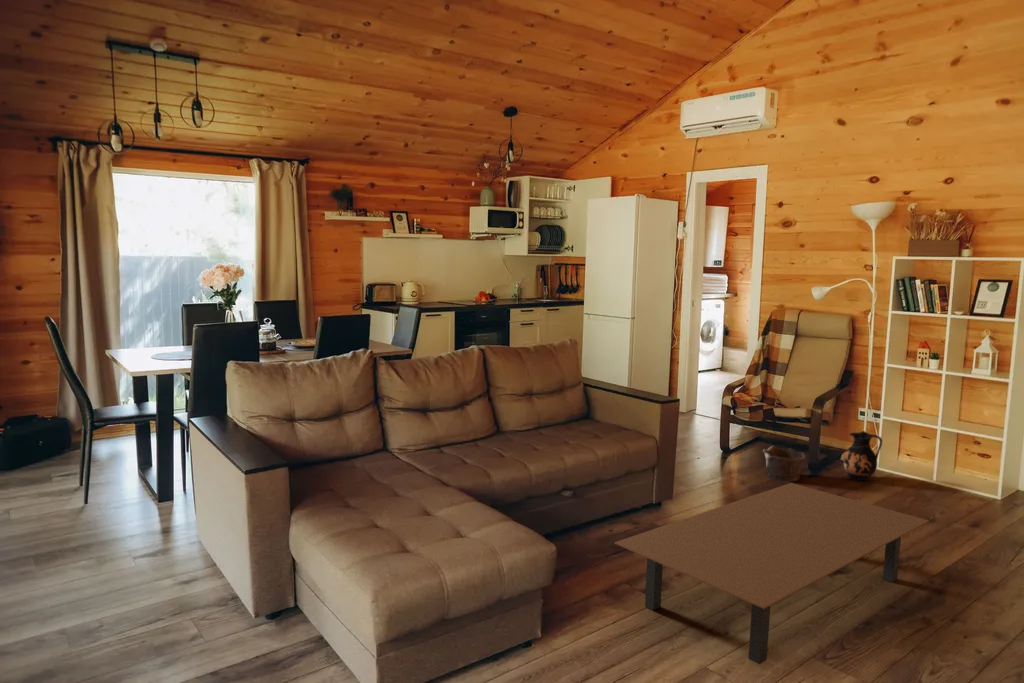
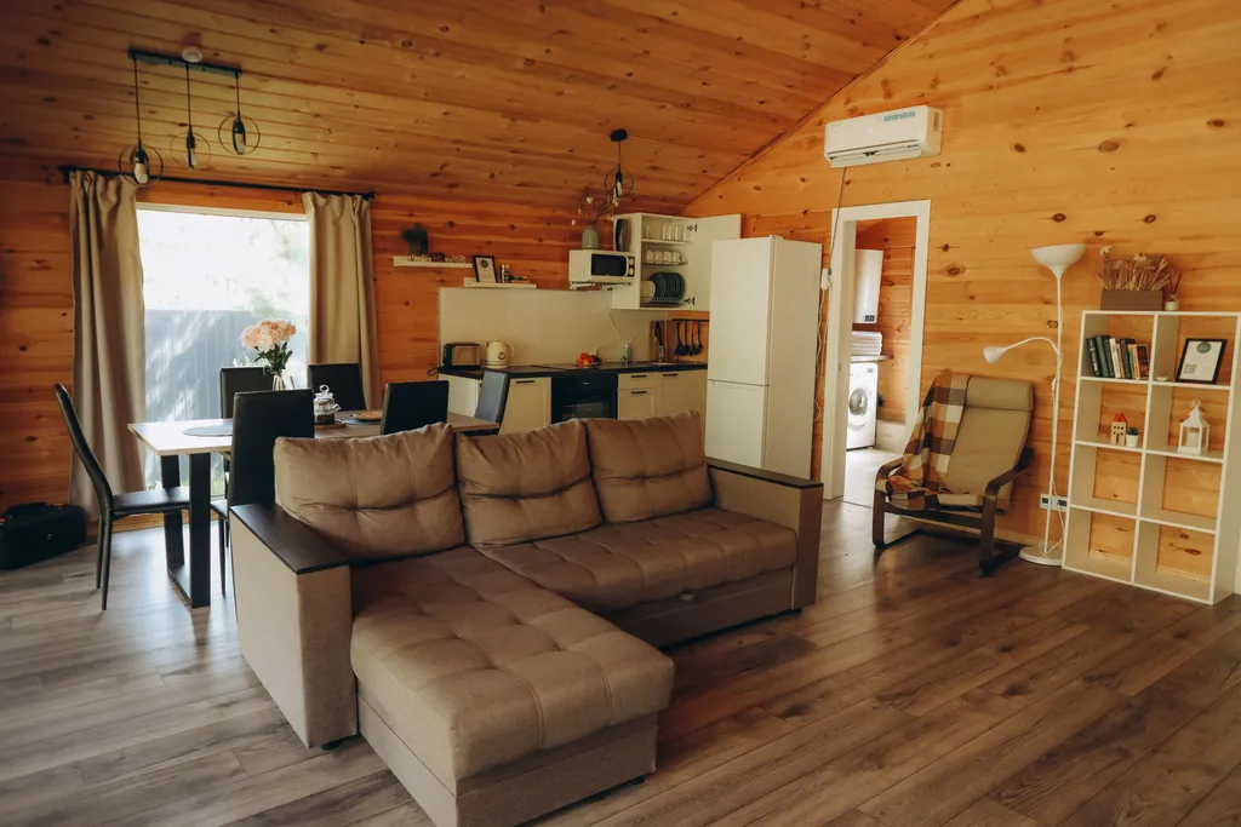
- coffee table [613,482,930,665]
- clay pot [762,445,806,483]
- ceramic jug [842,430,883,482]
